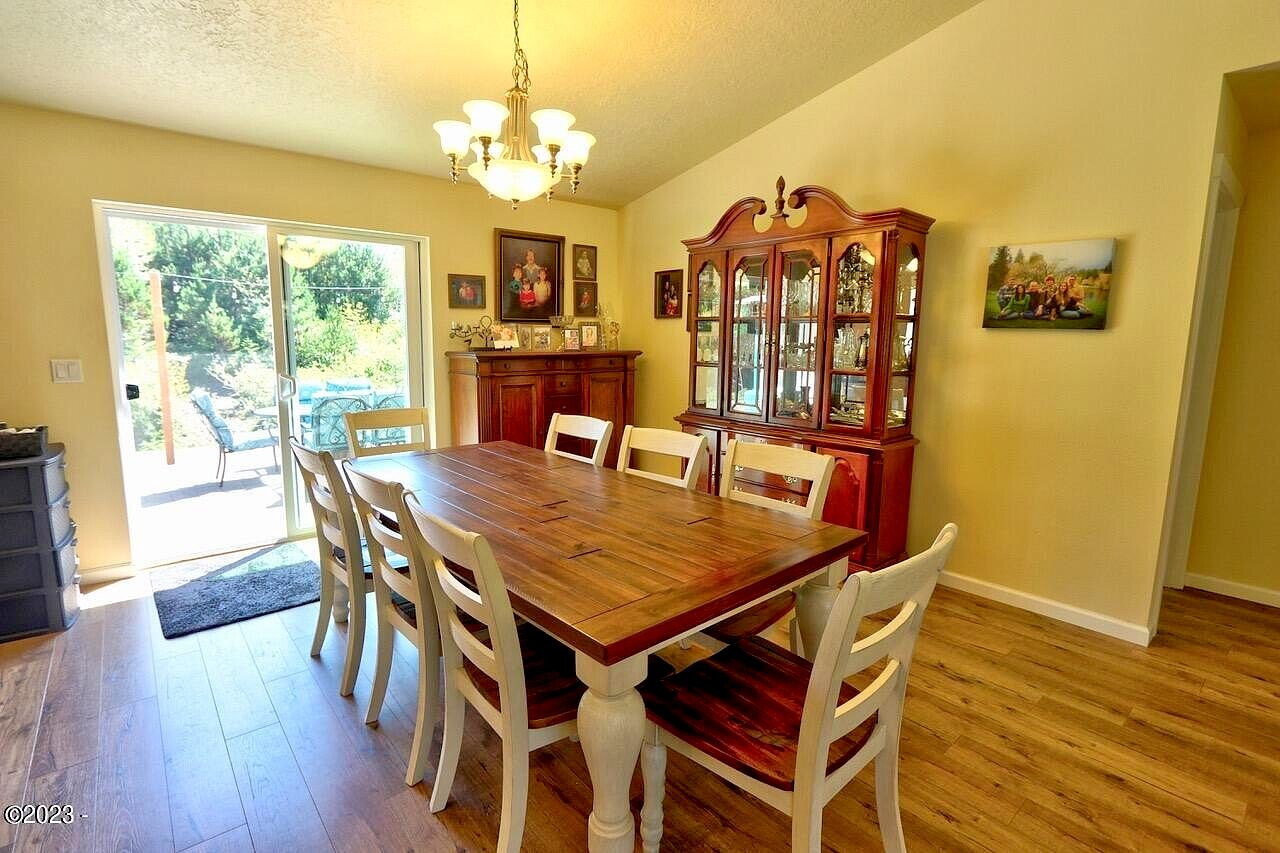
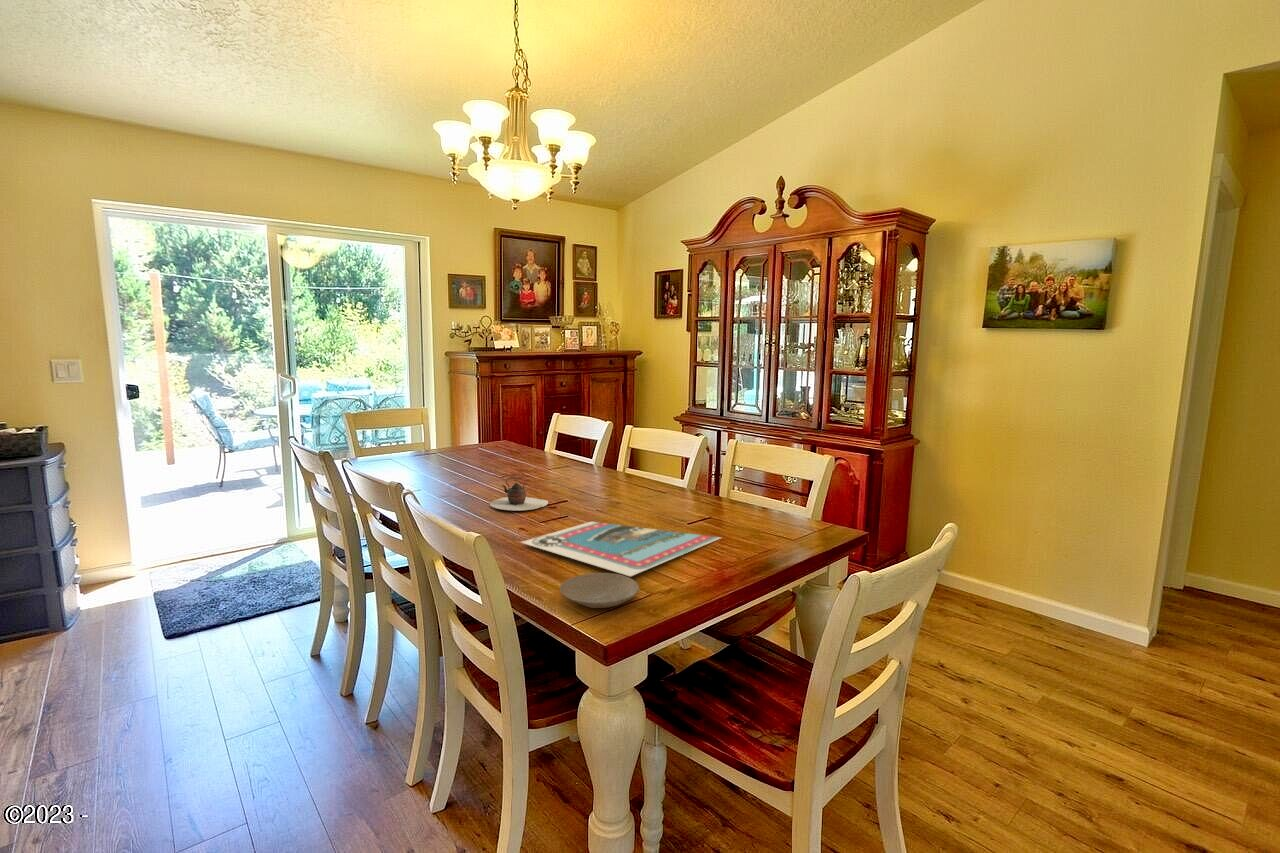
+ plate [559,572,640,609]
+ postcard [520,521,723,577]
+ teapot [489,476,549,511]
